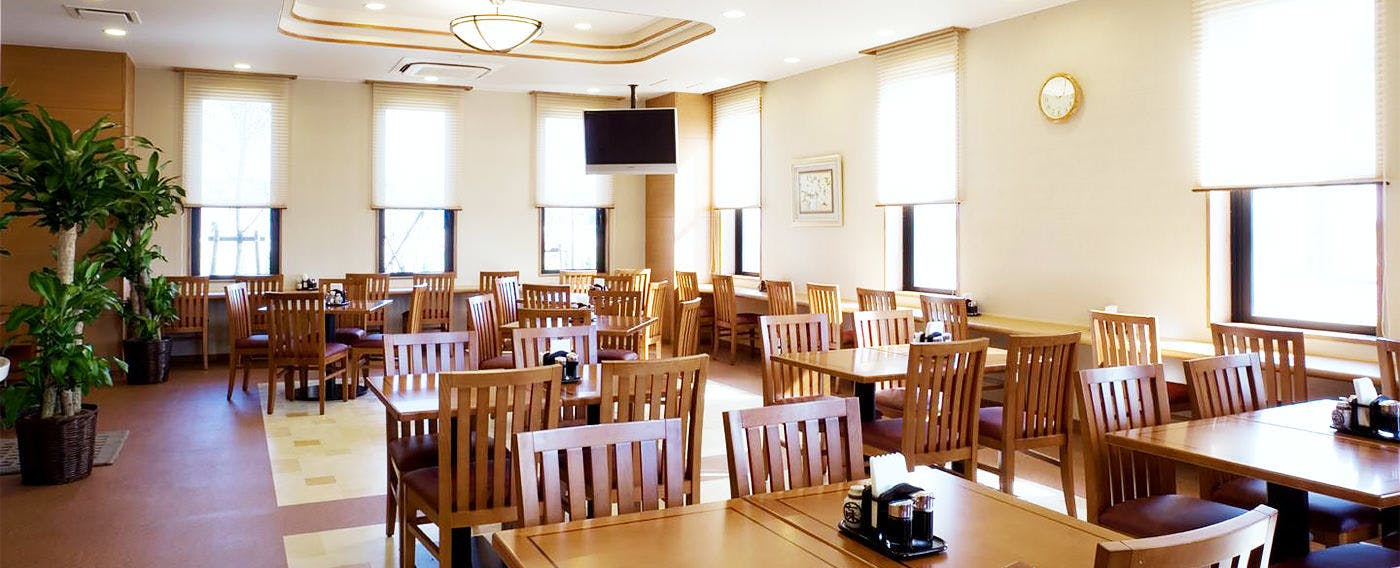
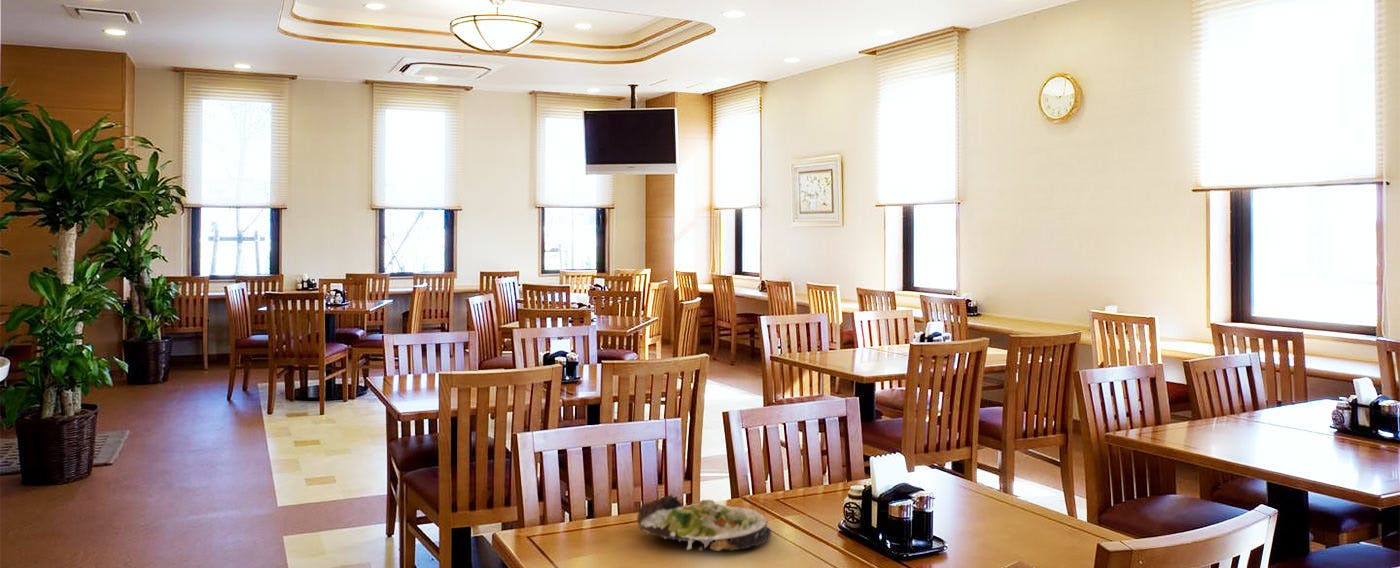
+ salad plate [636,494,772,553]
